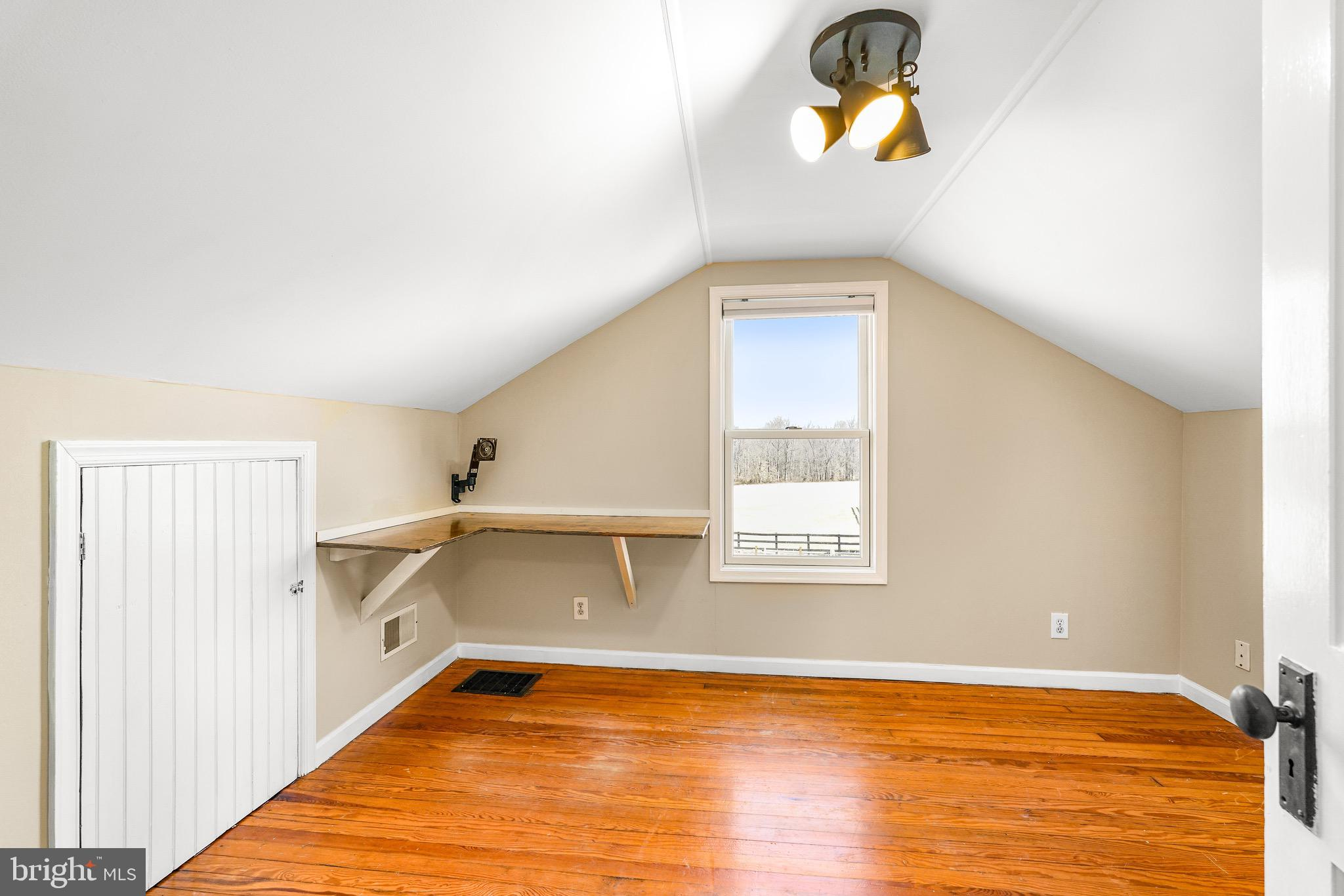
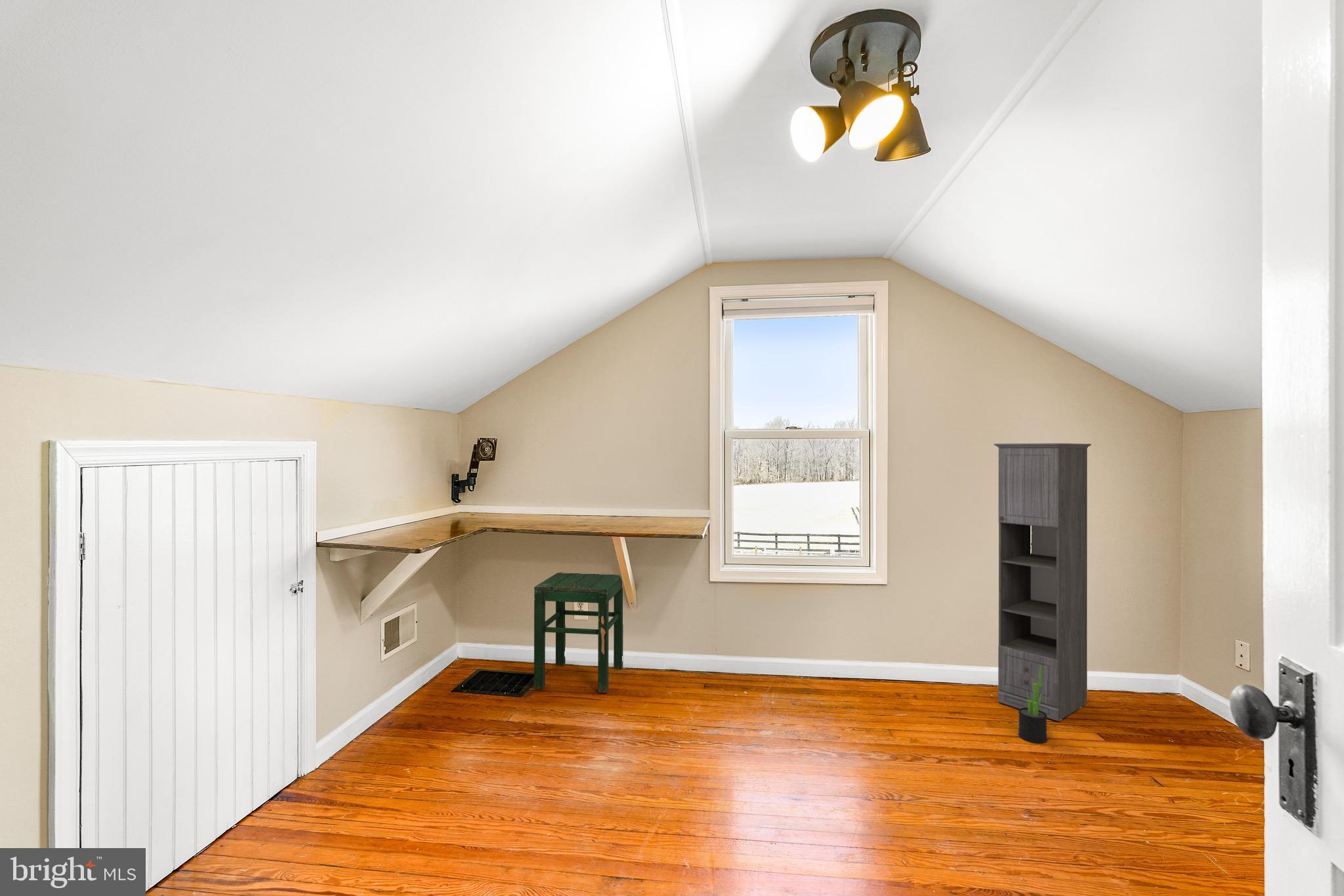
+ stool [534,572,624,694]
+ storage cabinet [994,443,1092,722]
+ decorative plant [1018,665,1048,744]
